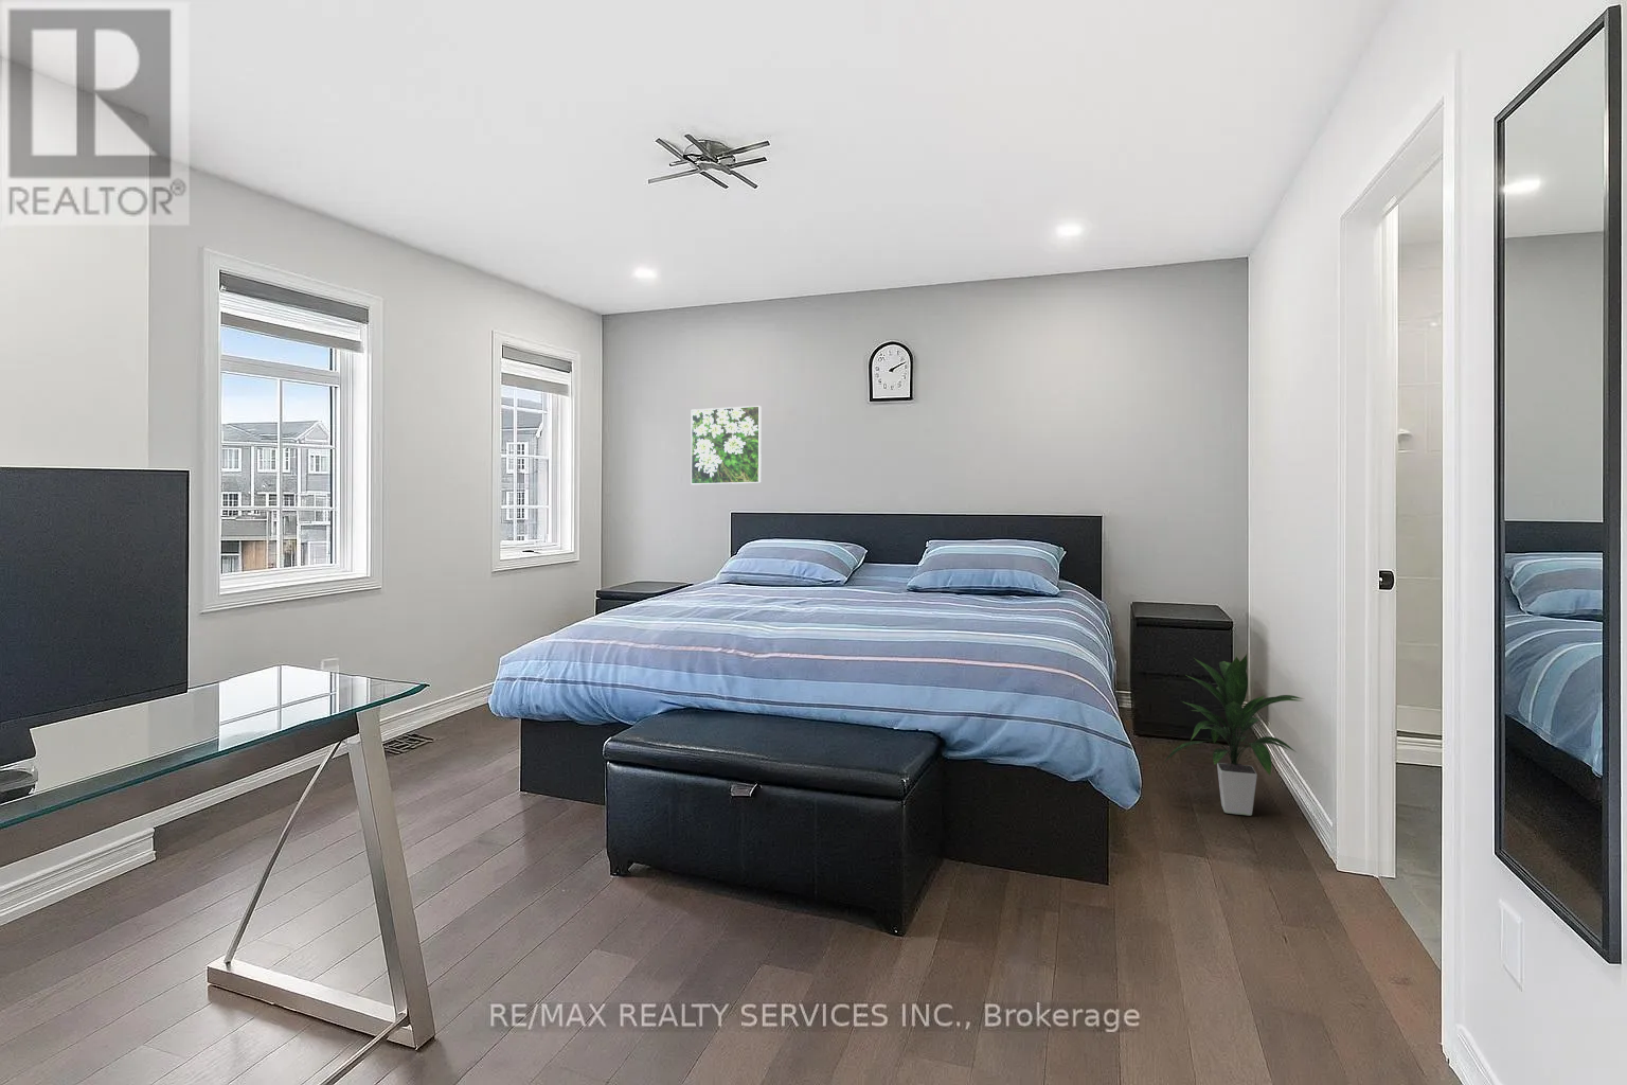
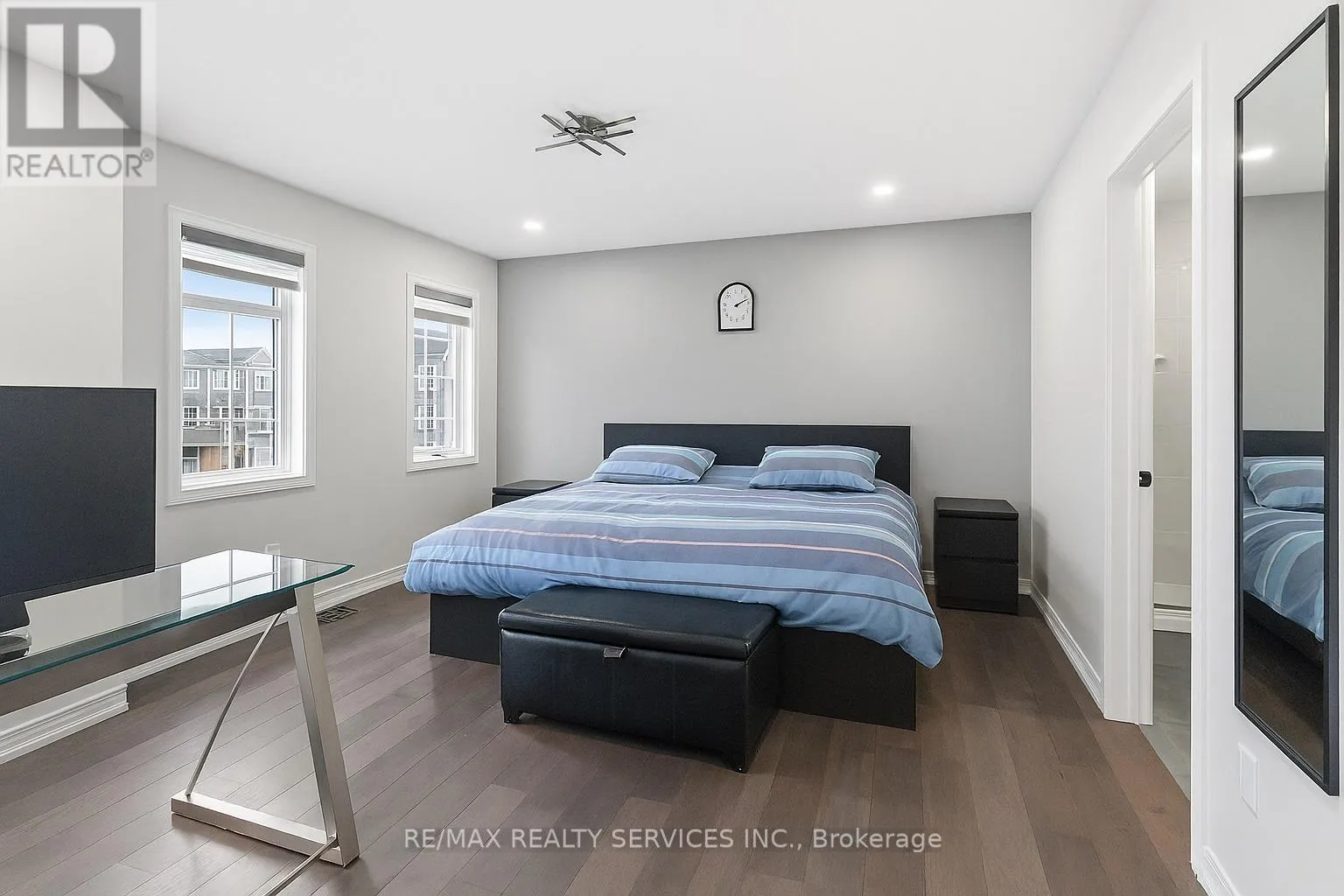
- indoor plant [1162,653,1306,816]
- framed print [690,404,763,486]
